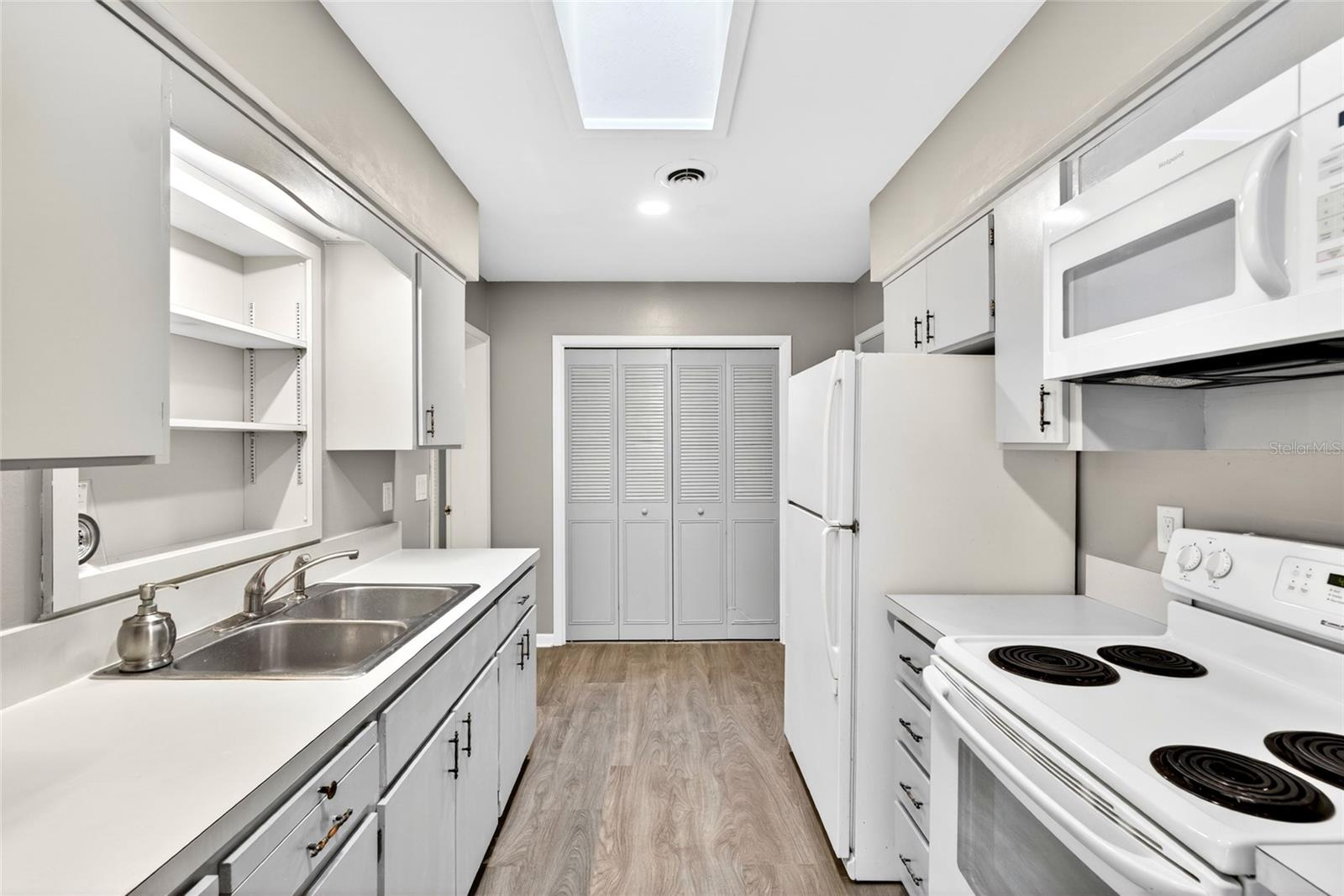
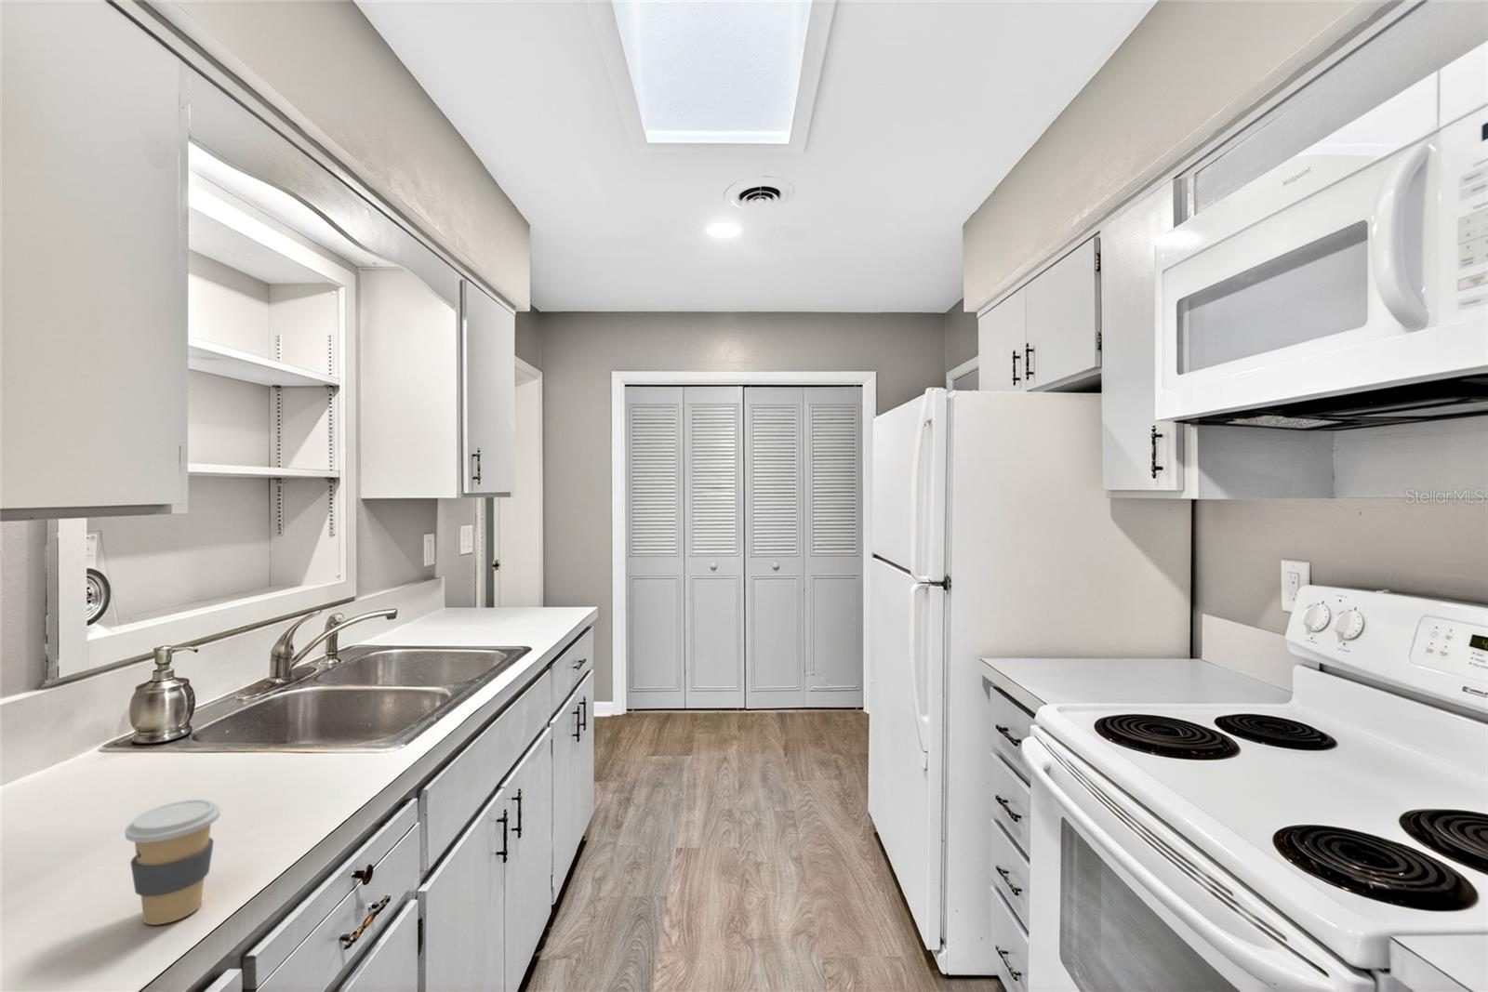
+ coffee cup [124,798,221,926]
